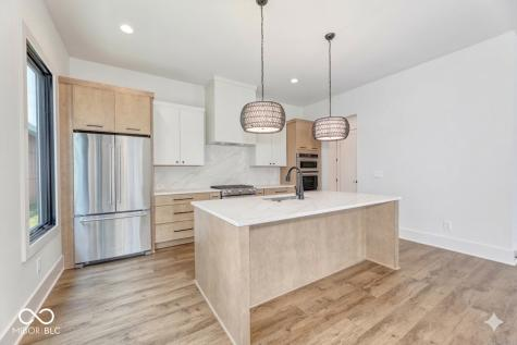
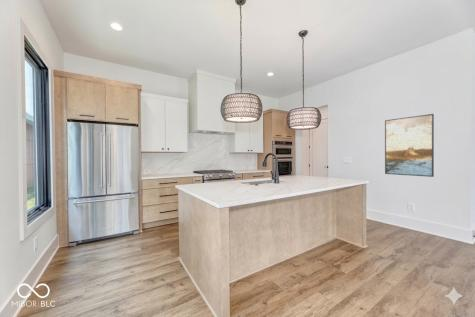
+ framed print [384,113,435,178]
